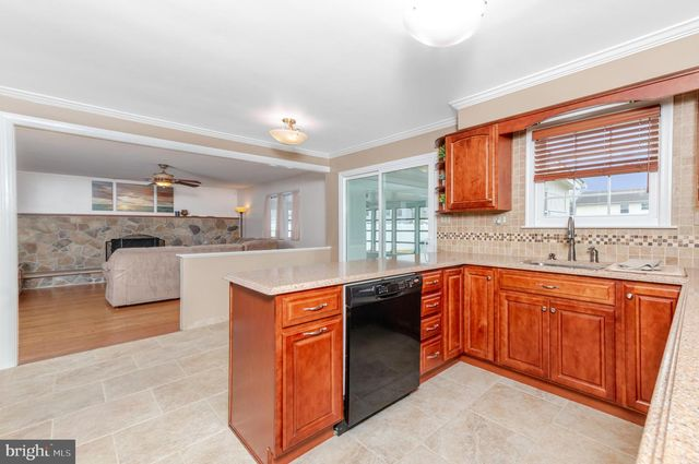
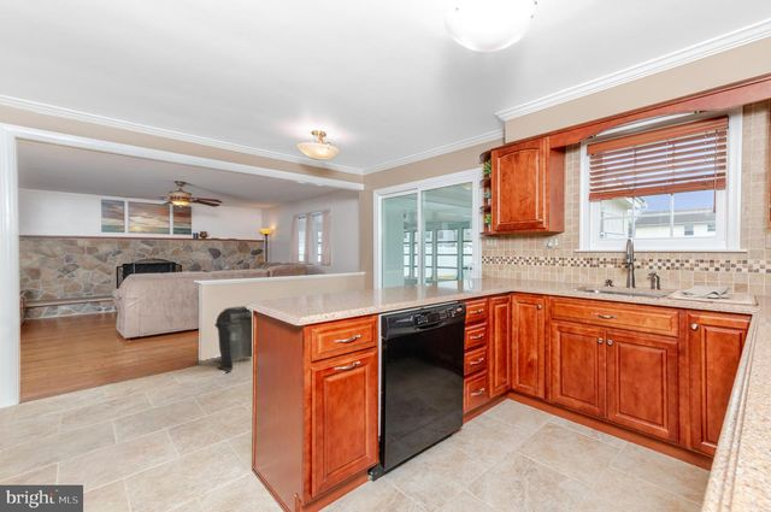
+ trash can [213,305,253,373]
